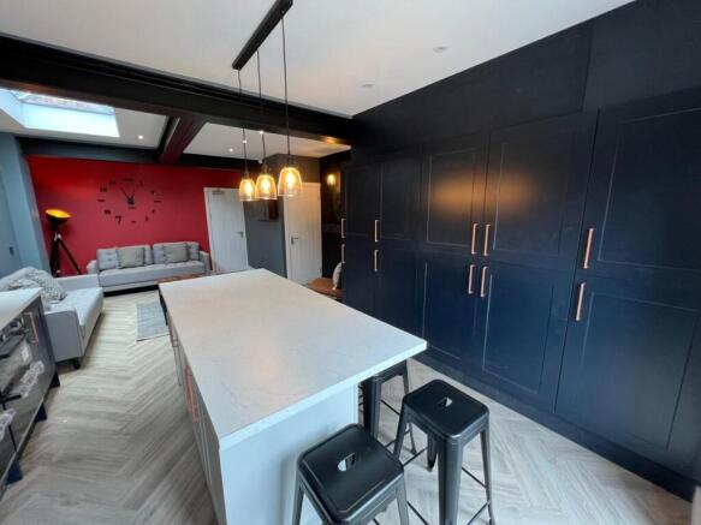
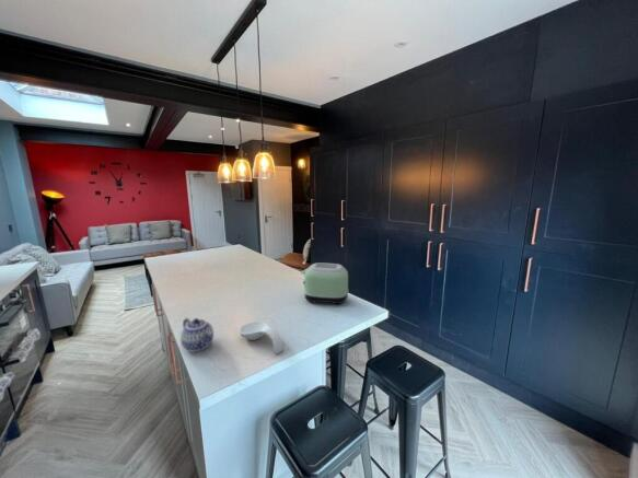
+ spoon rest [237,320,286,355]
+ teapot [179,317,214,352]
+ toaster [300,263,349,305]
